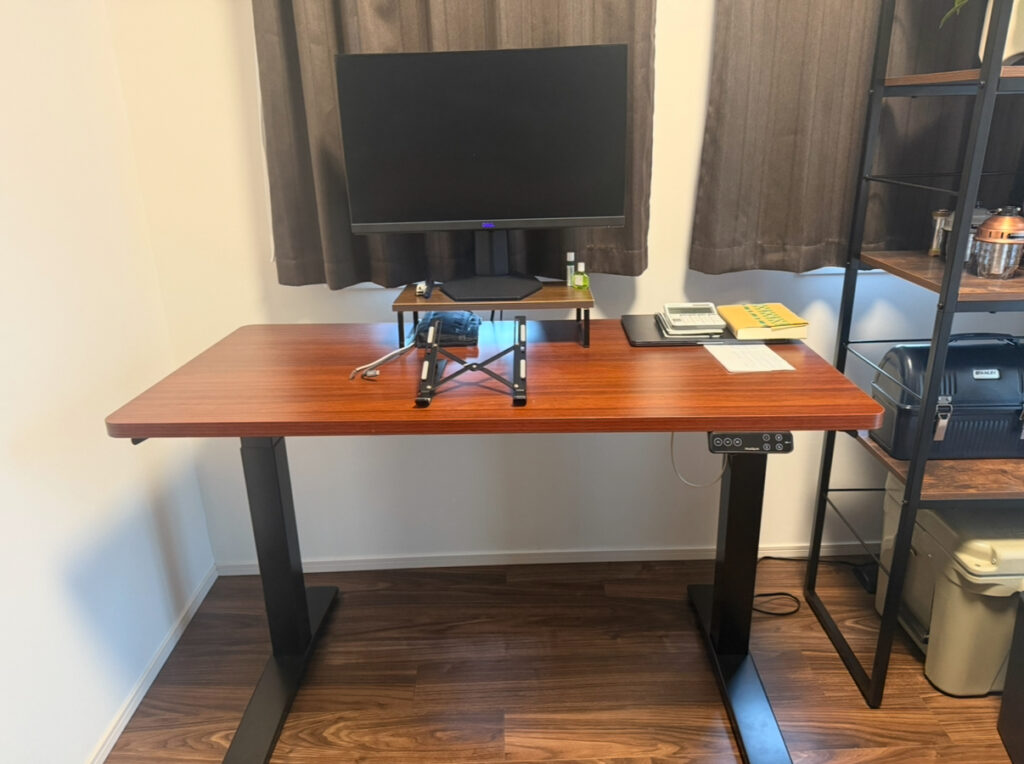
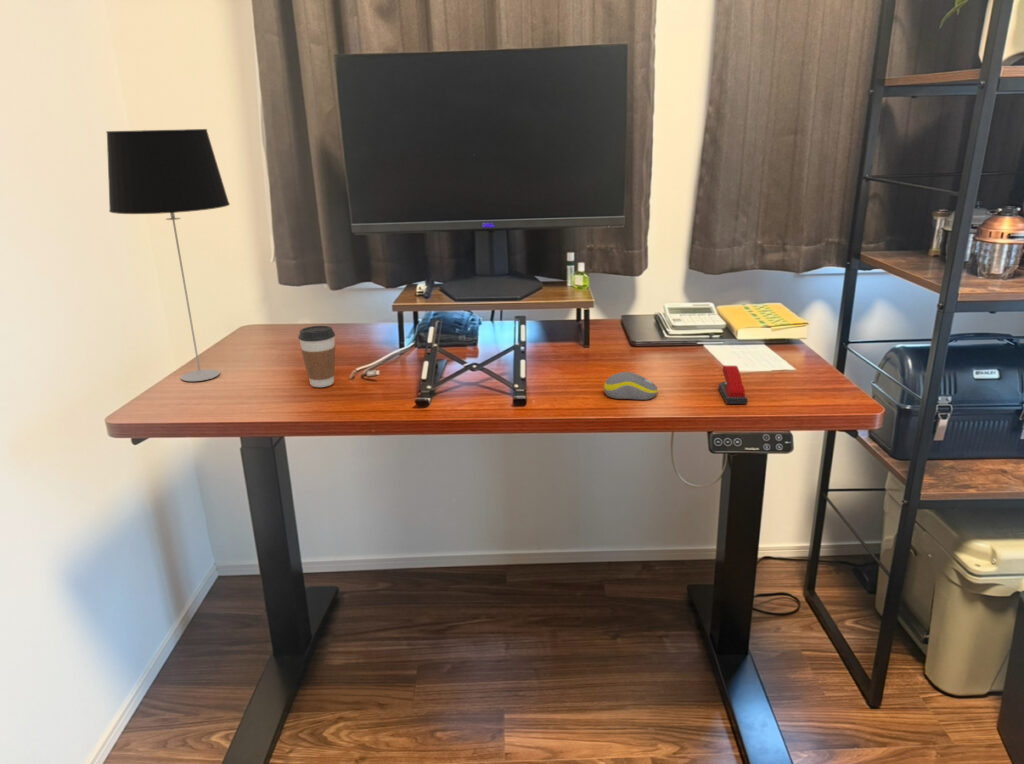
+ computer mouse [603,371,659,401]
+ coffee cup [297,325,336,388]
+ table lamp [105,128,231,382]
+ stapler [718,365,749,405]
